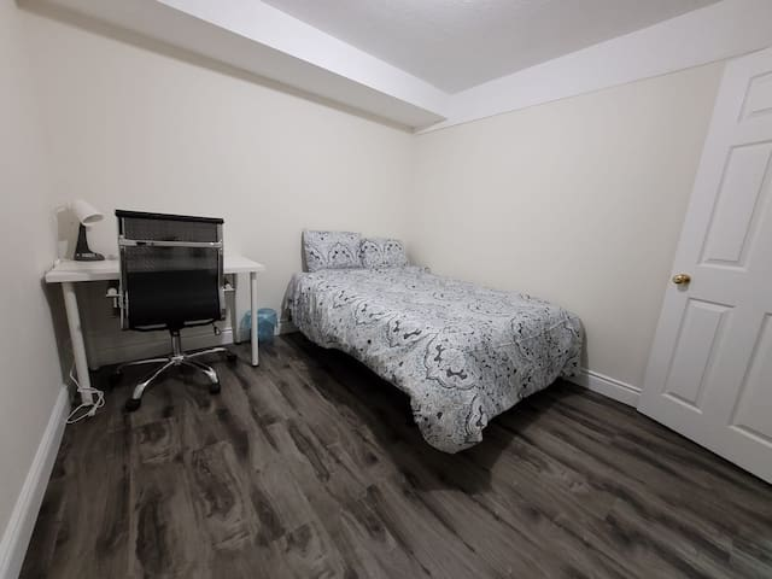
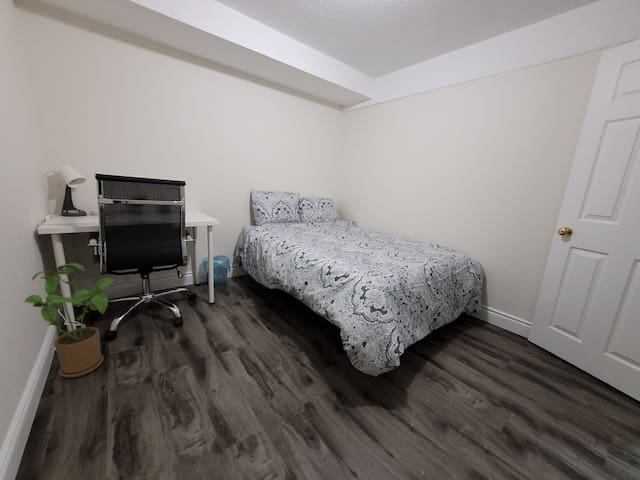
+ house plant [24,262,117,379]
